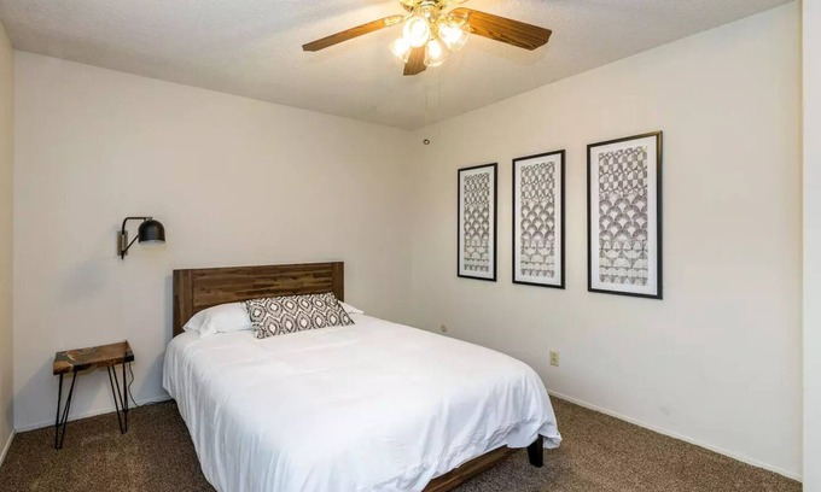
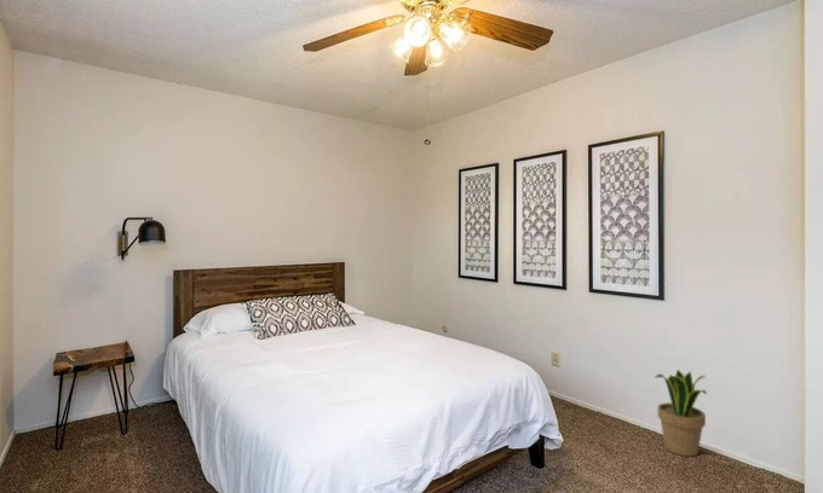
+ potted plant [655,369,708,458]
